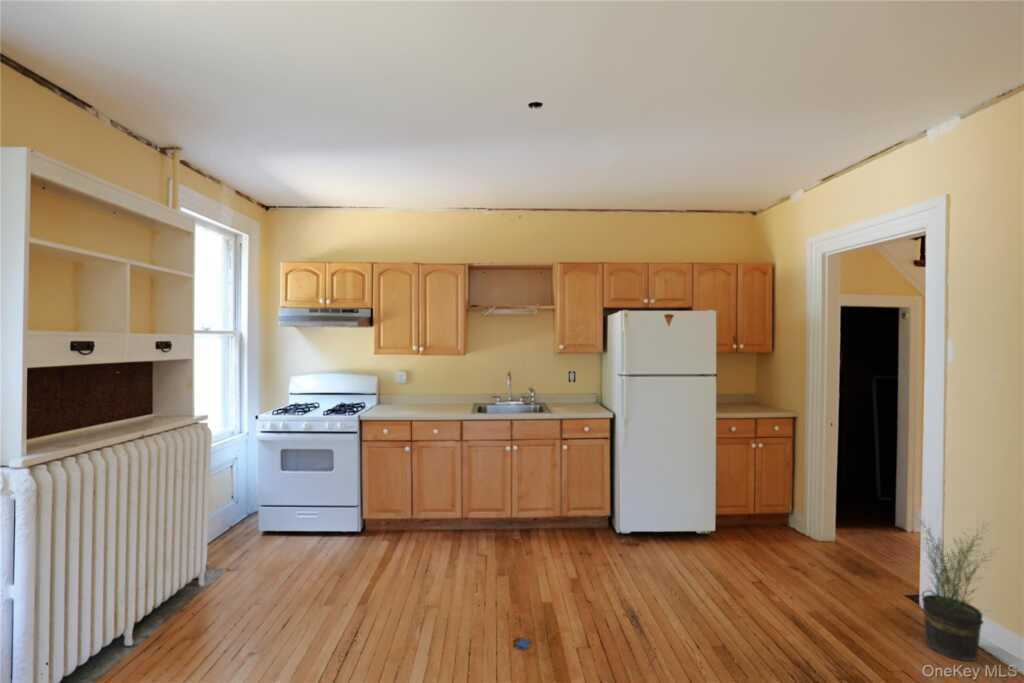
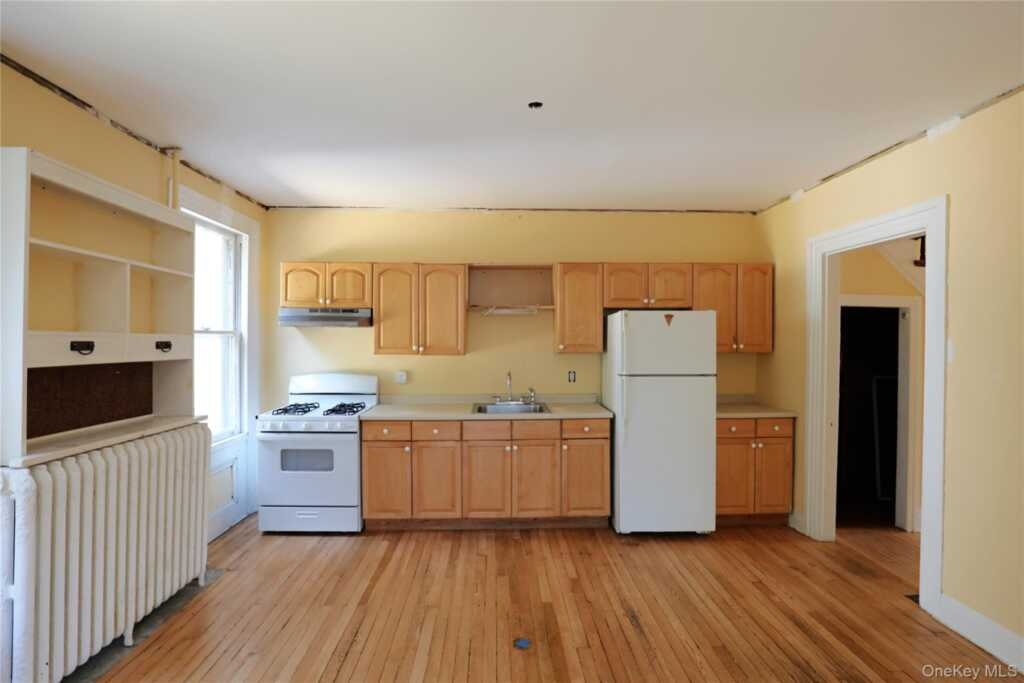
- potted plant [913,512,999,662]
